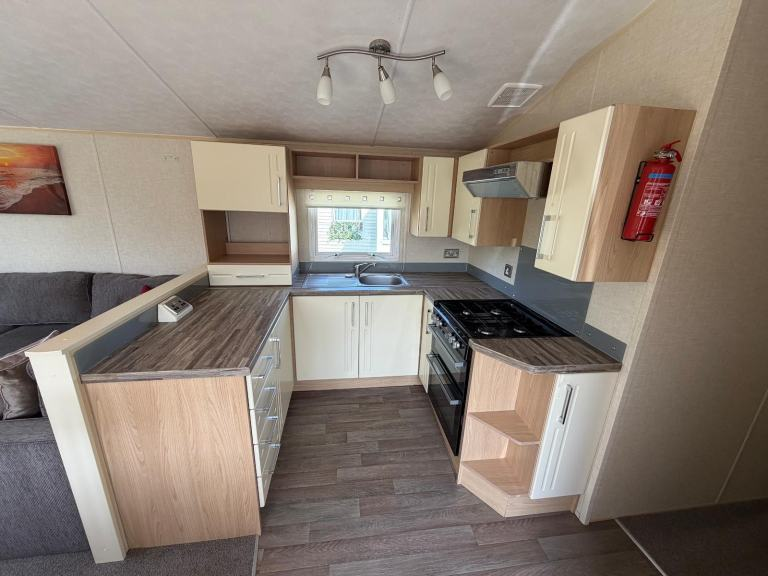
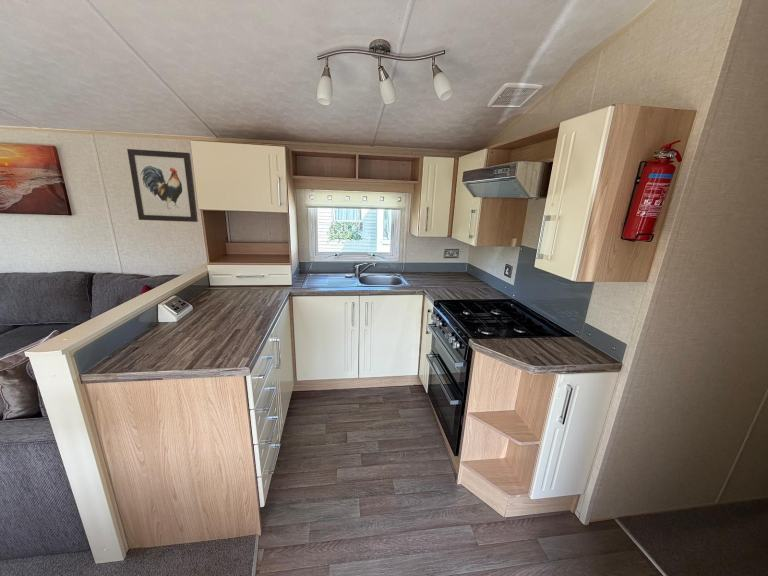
+ wall art [126,148,199,223]
